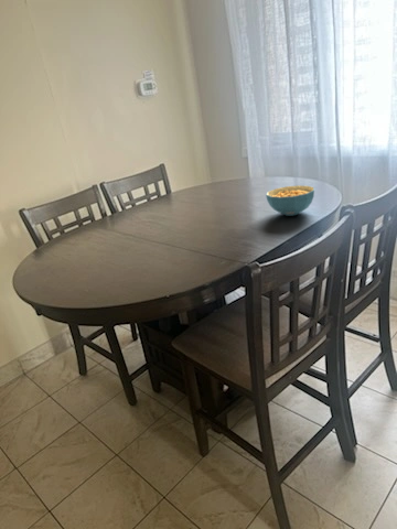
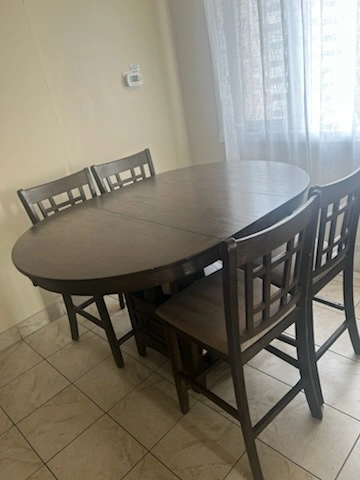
- cereal bowl [265,184,315,217]
